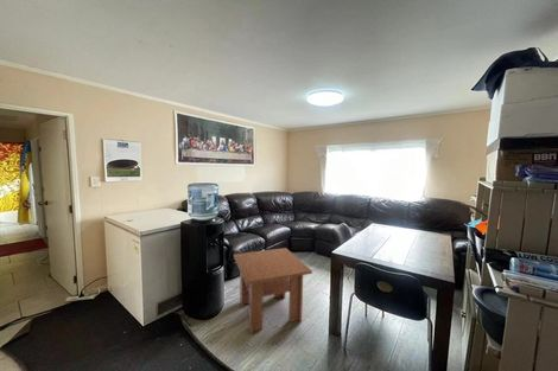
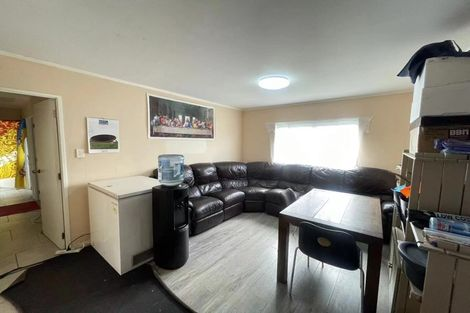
- coffee table [233,247,313,335]
